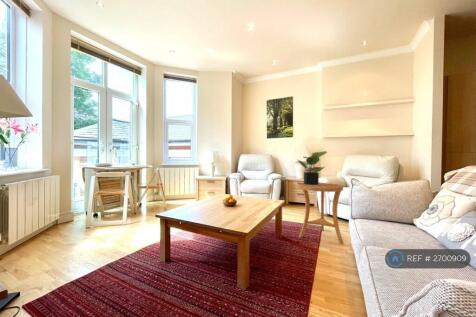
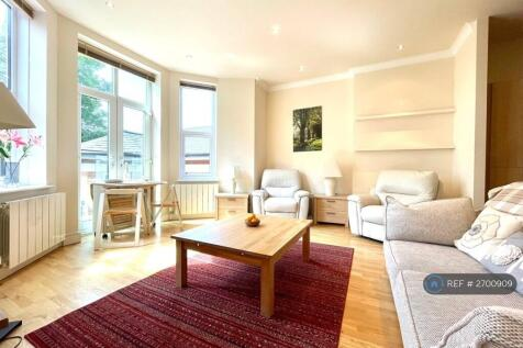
- side table [297,182,344,245]
- potted plant [296,150,328,185]
